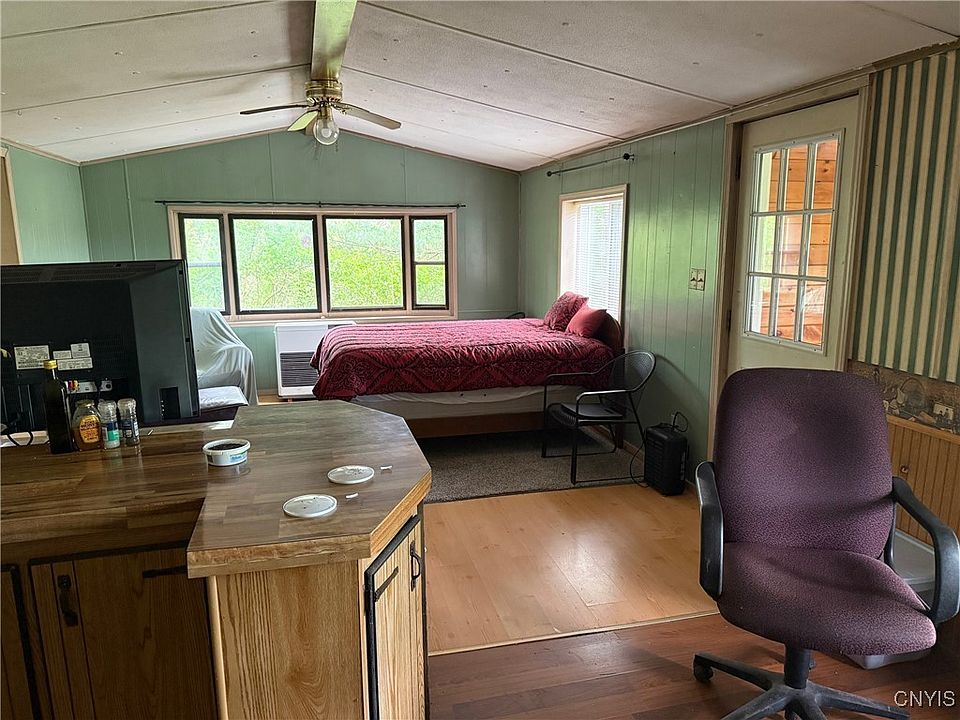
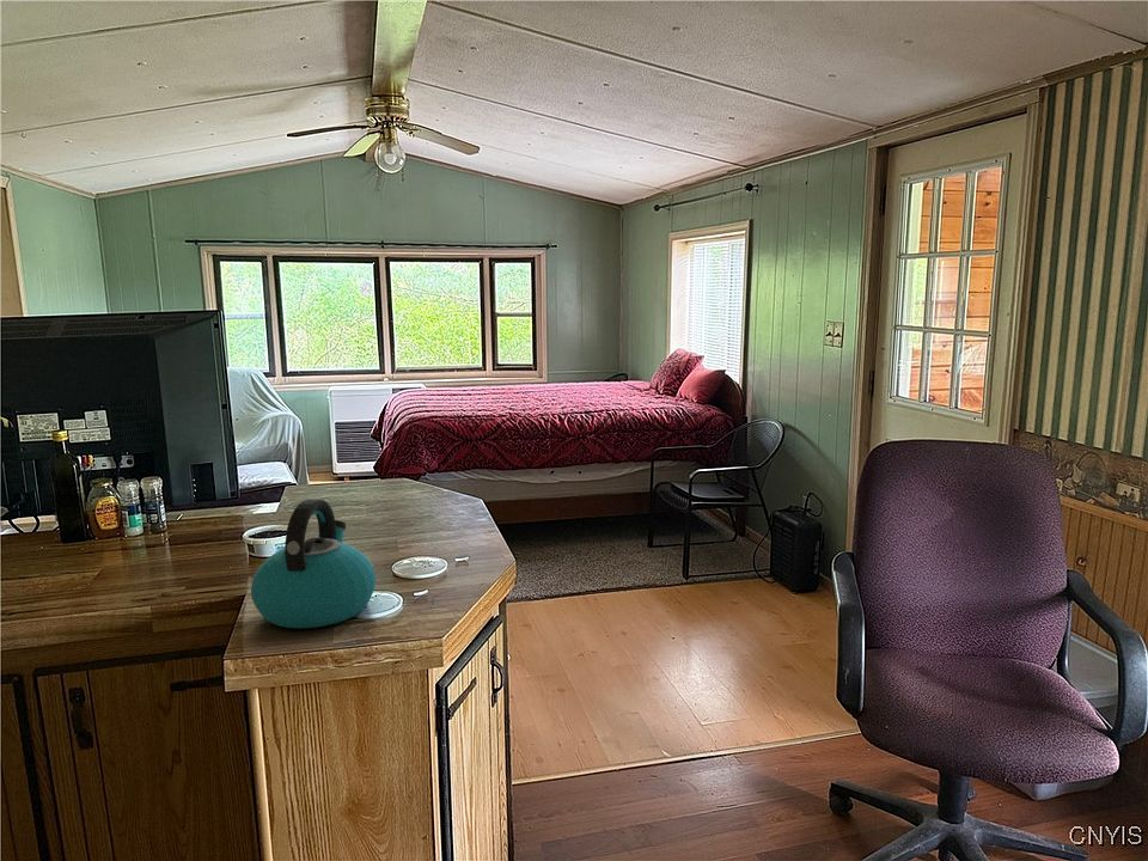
+ kettle [250,497,377,629]
